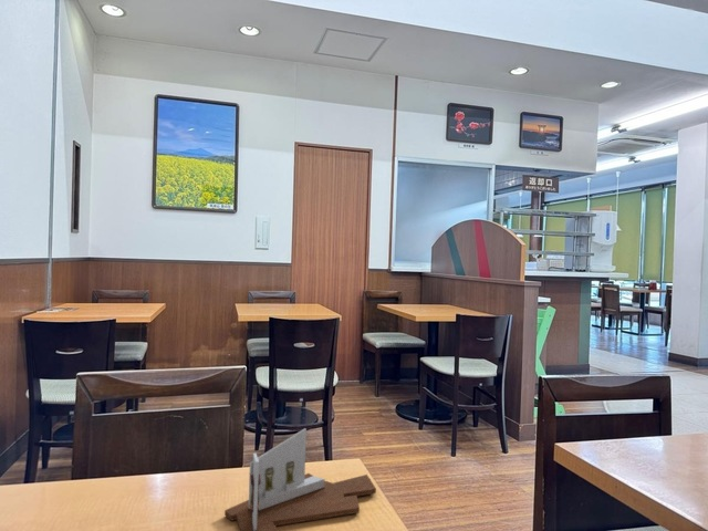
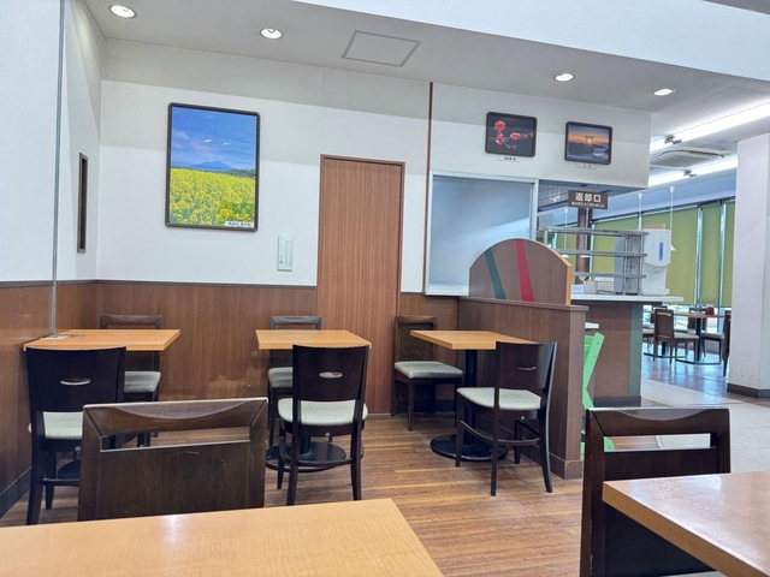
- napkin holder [223,427,377,531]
